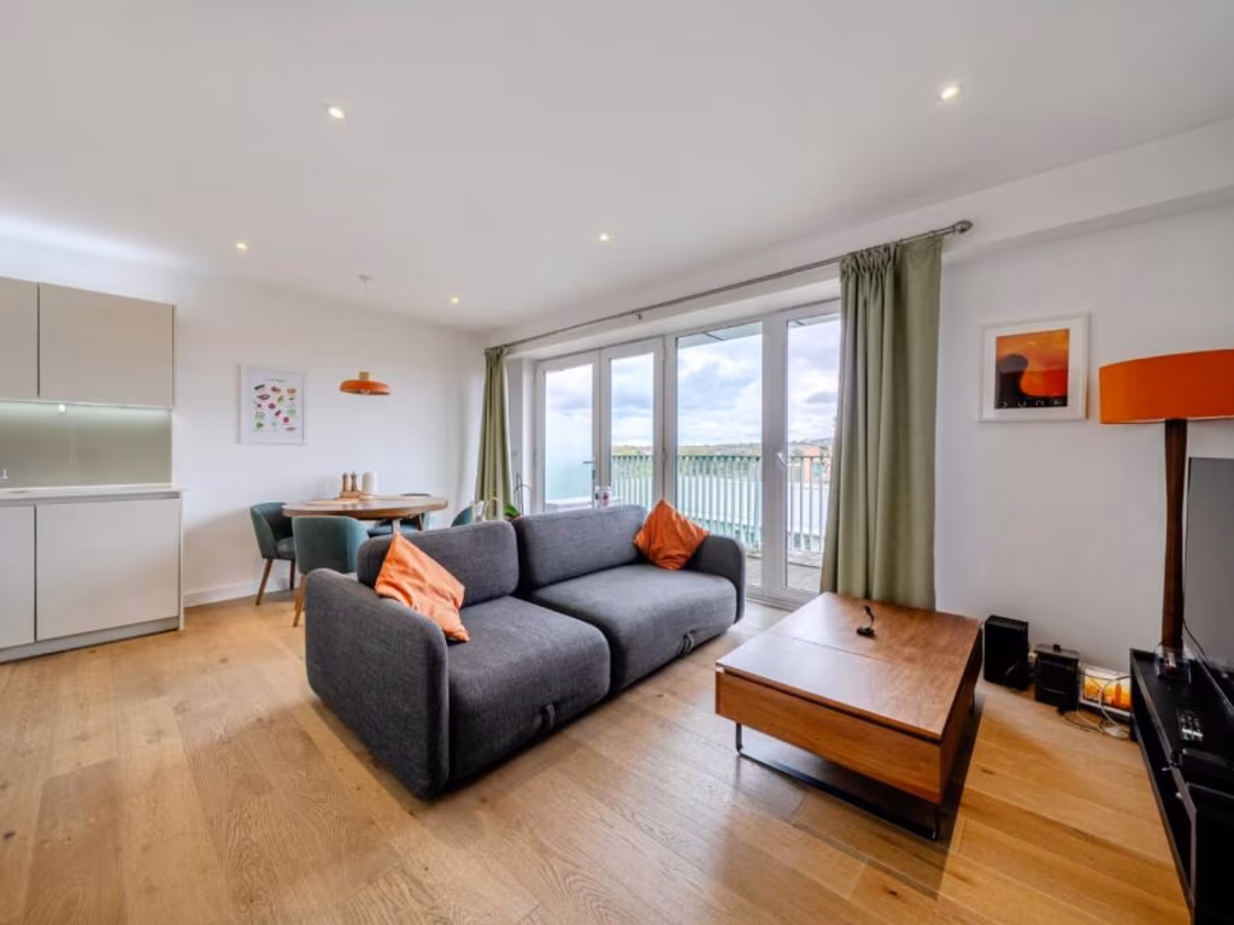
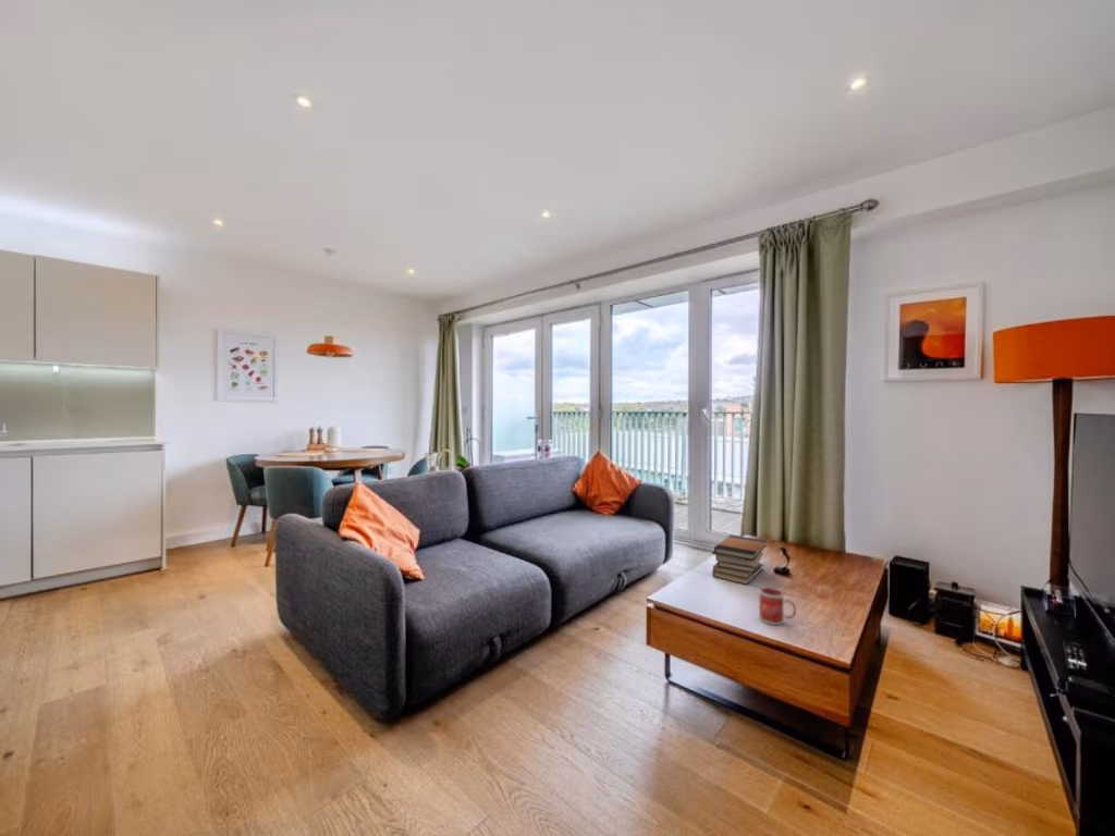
+ book stack [711,533,768,586]
+ mug [758,587,797,626]
